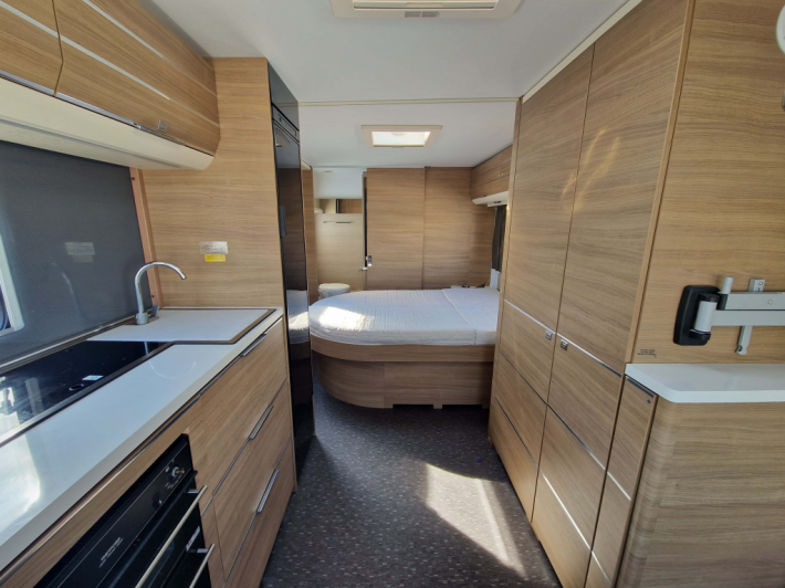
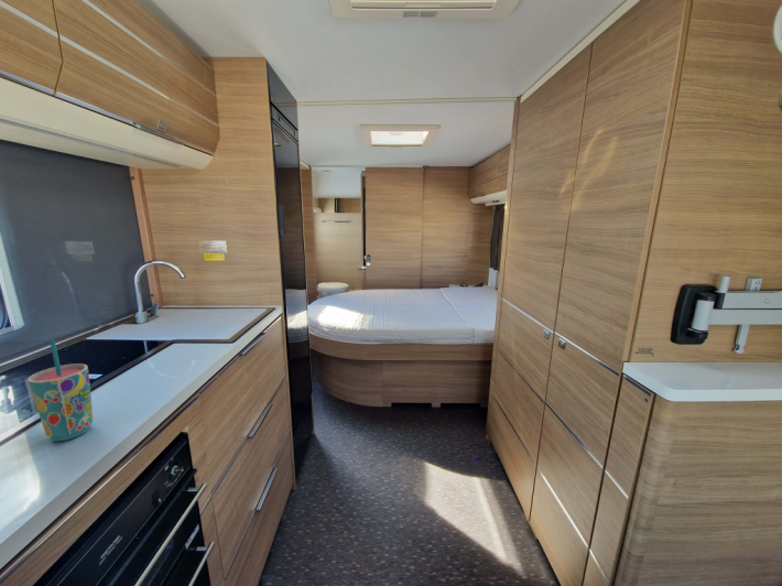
+ cup [26,339,95,442]
